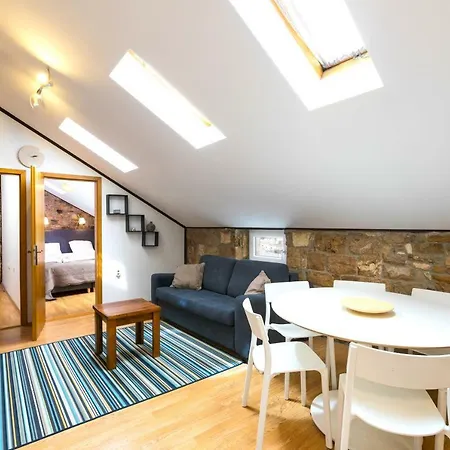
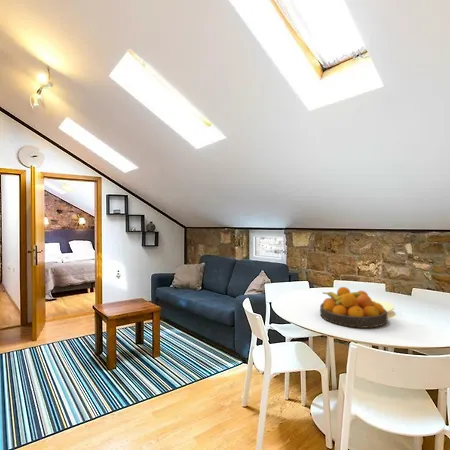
+ fruit bowl [319,286,388,329]
